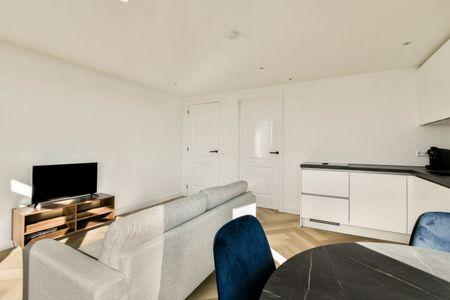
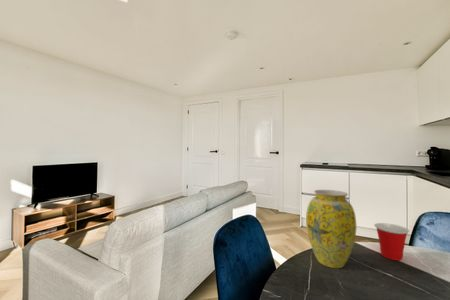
+ cup [373,222,410,261]
+ vase [305,189,357,269]
